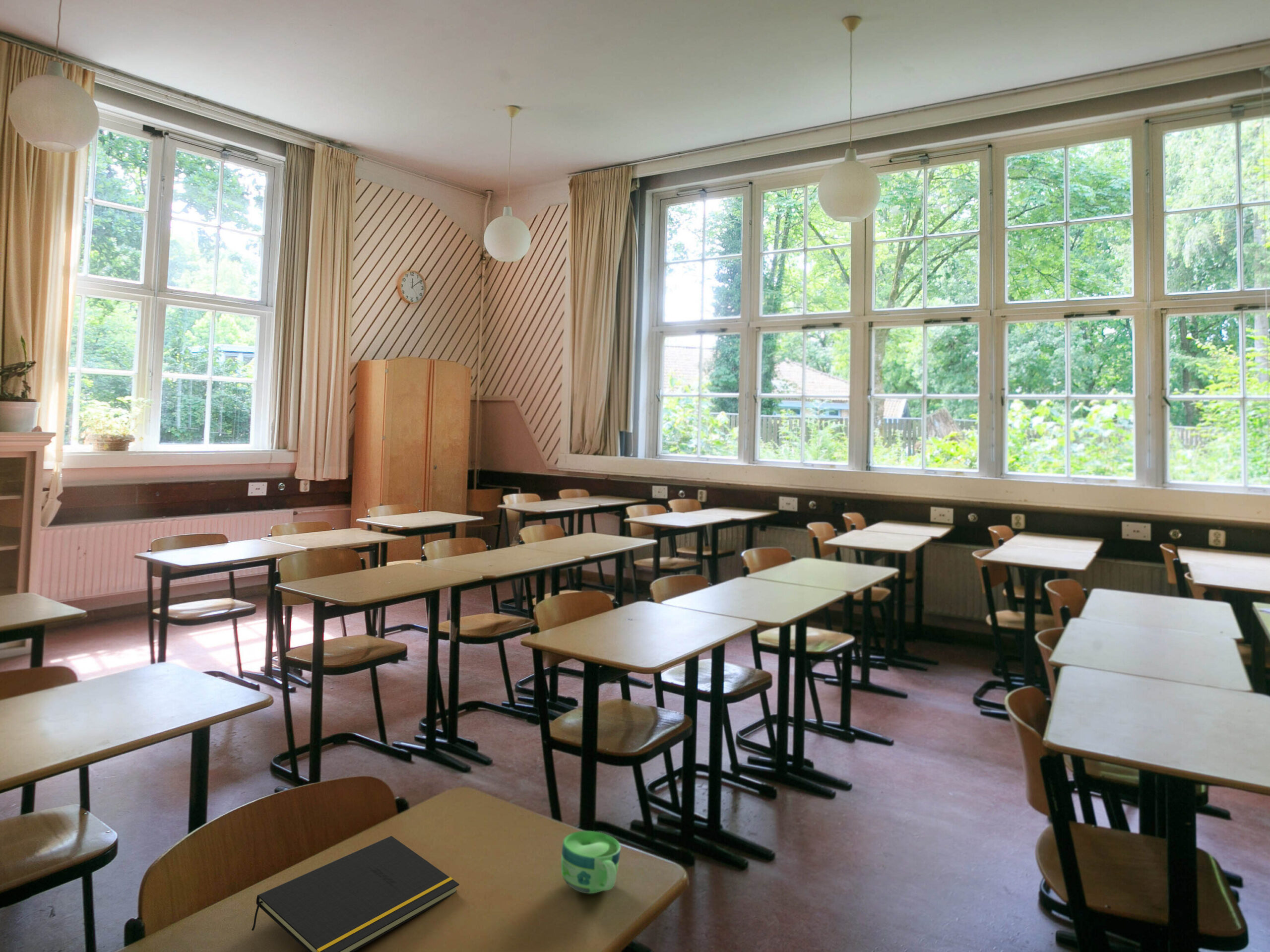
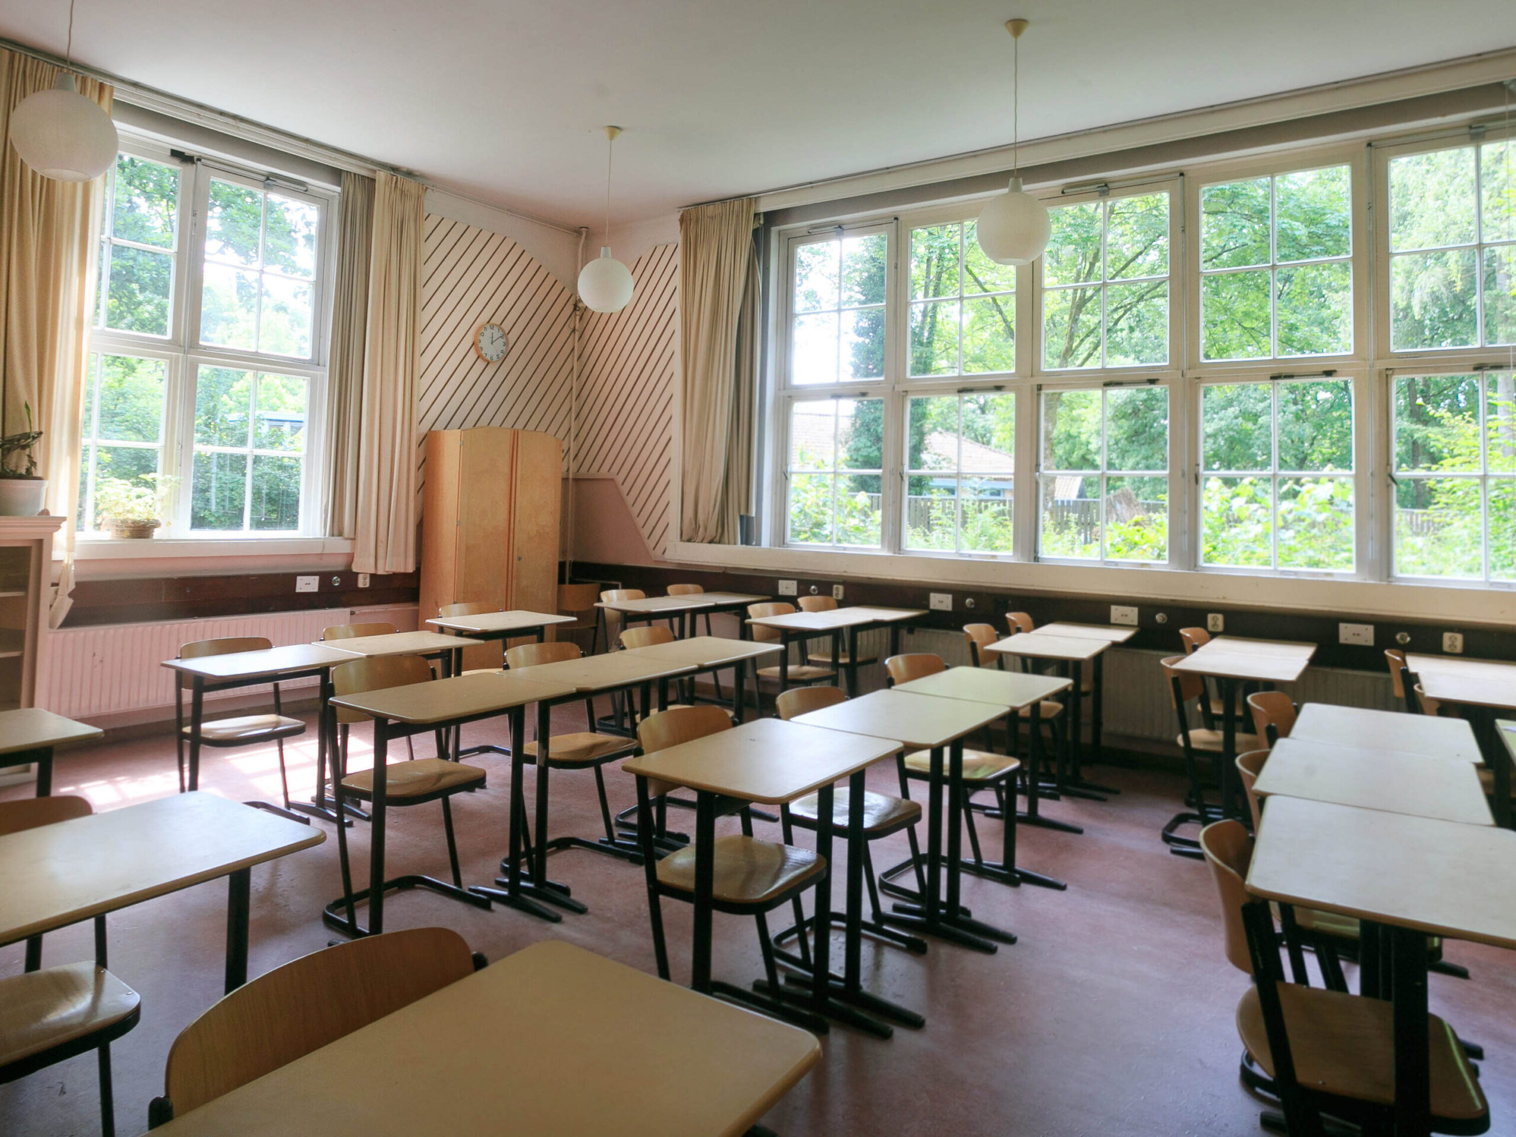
- notepad [251,835,460,952]
- cup [561,830,621,894]
